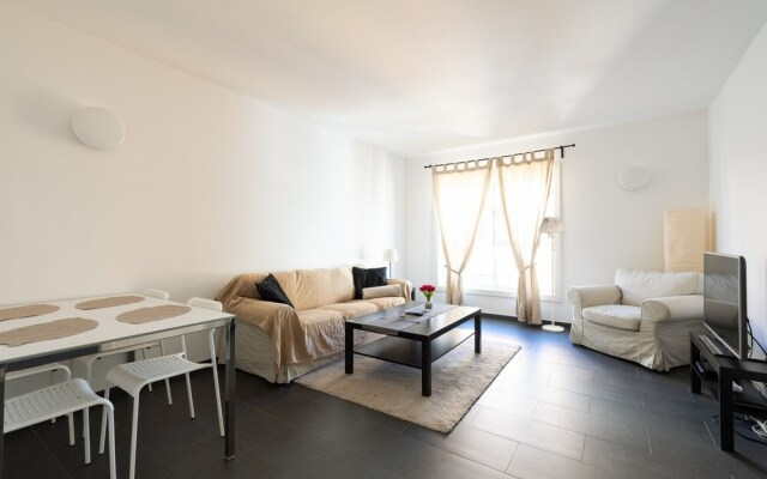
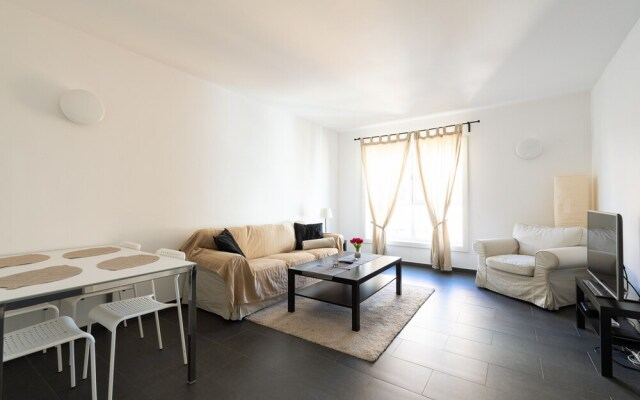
- floor lamp [537,216,567,333]
